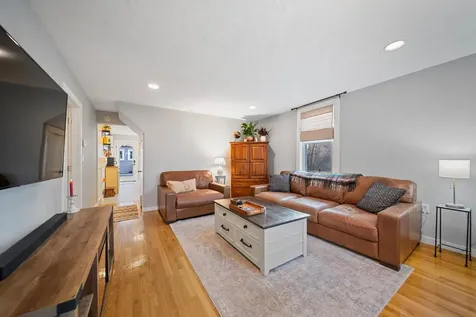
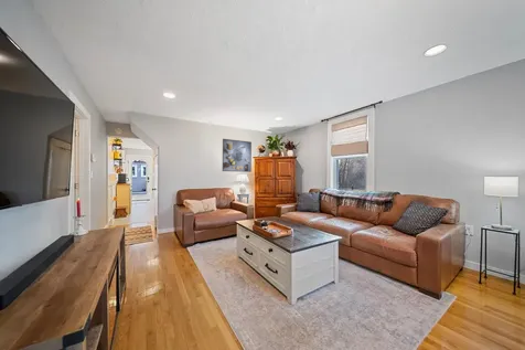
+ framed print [222,138,253,173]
